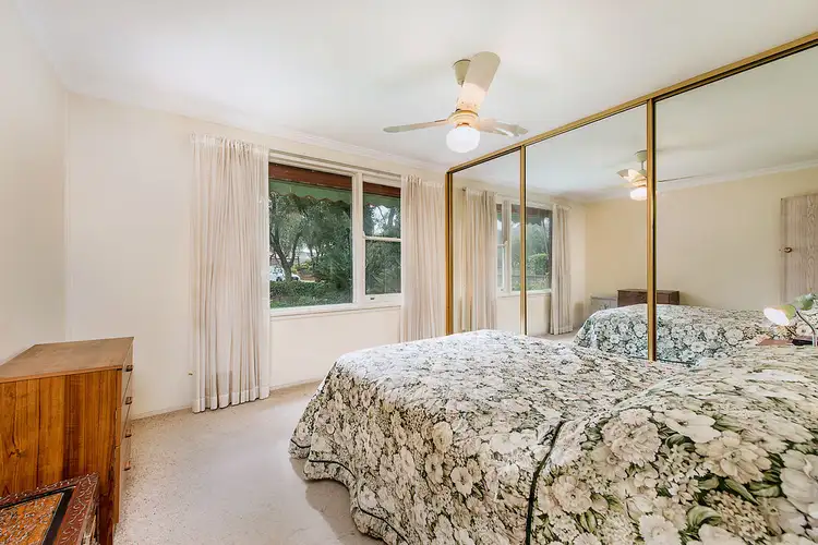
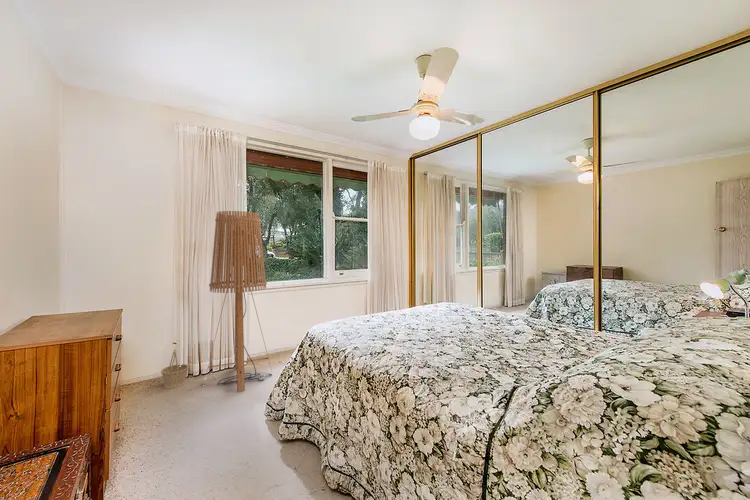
+ floor lamp [203,210,273,393]
+ basket [160,348,190,389]
